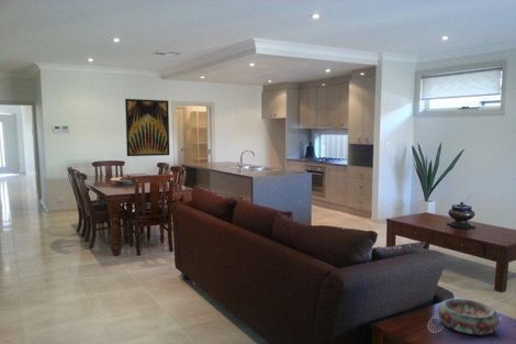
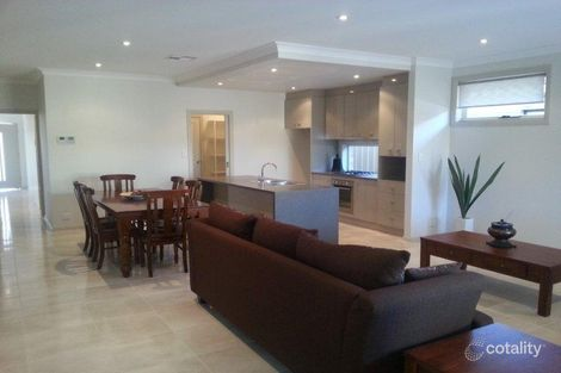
- wall art [124,98,170,157]
- decorative bowl [436,298,501,335]
